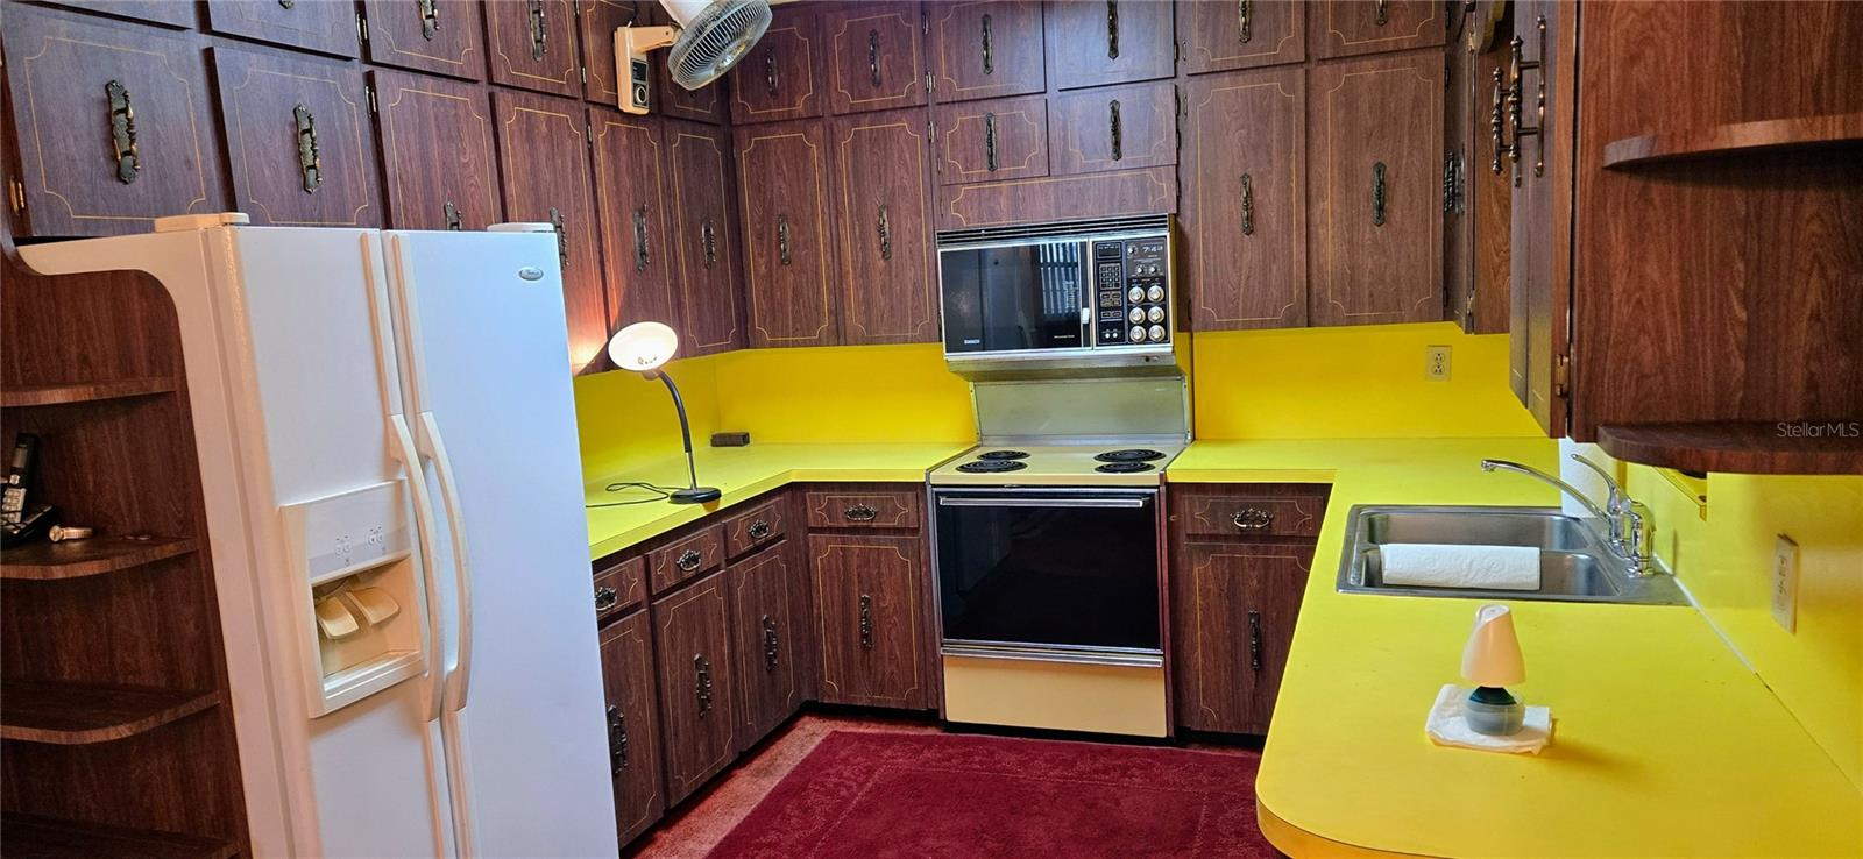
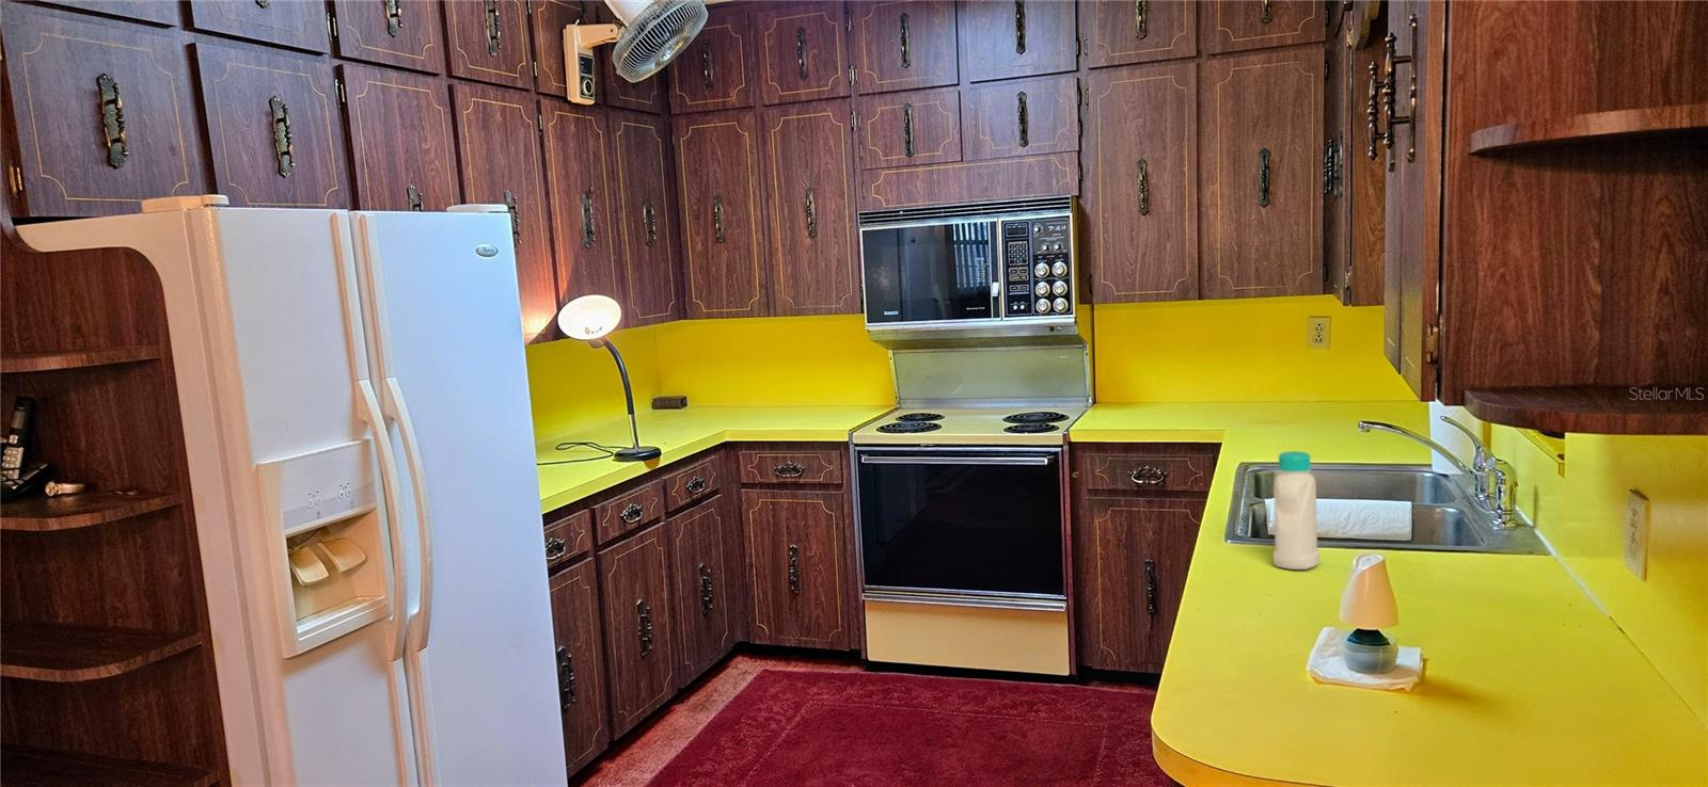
+ bottle [1272,450,1320,570]
